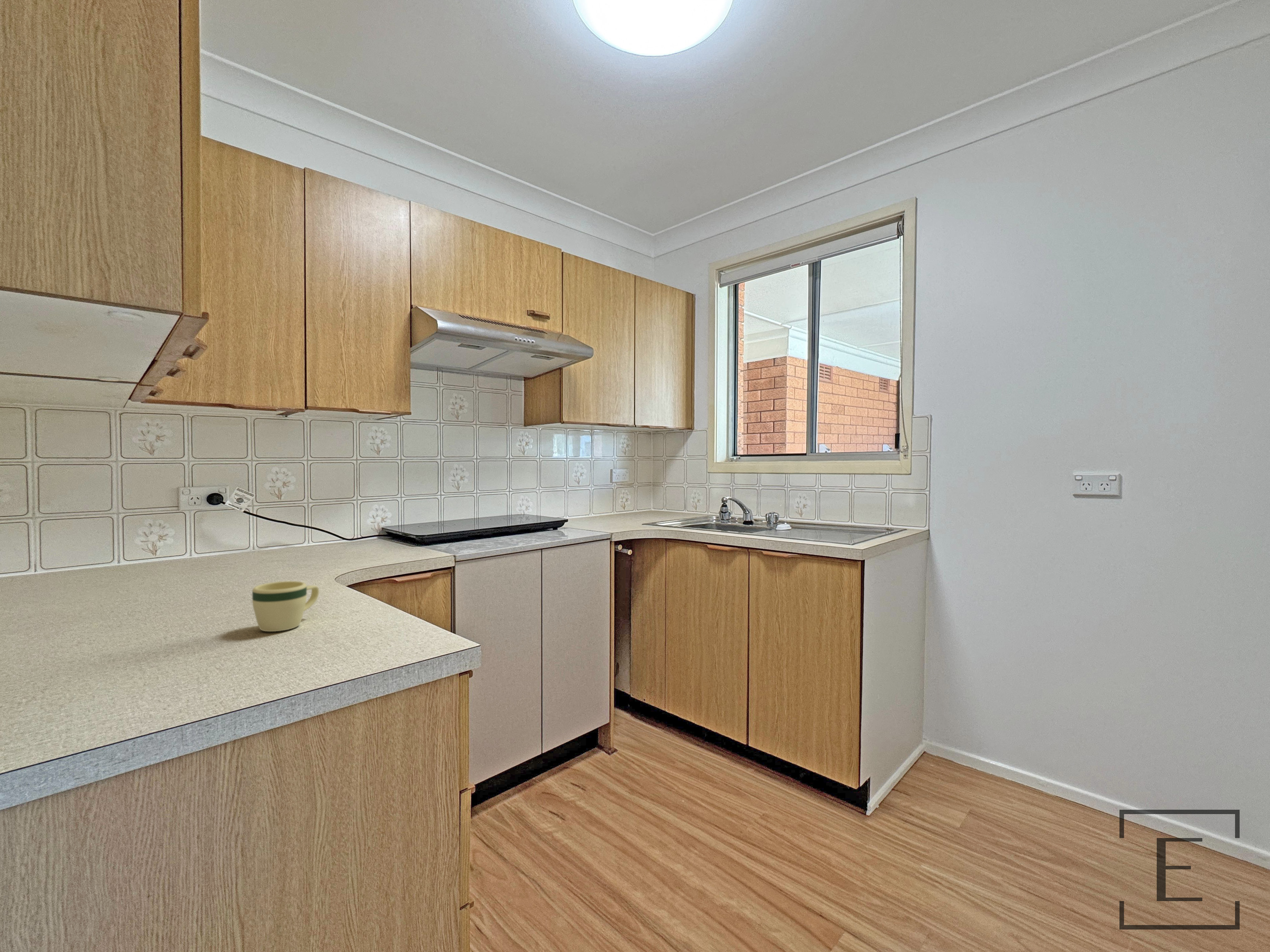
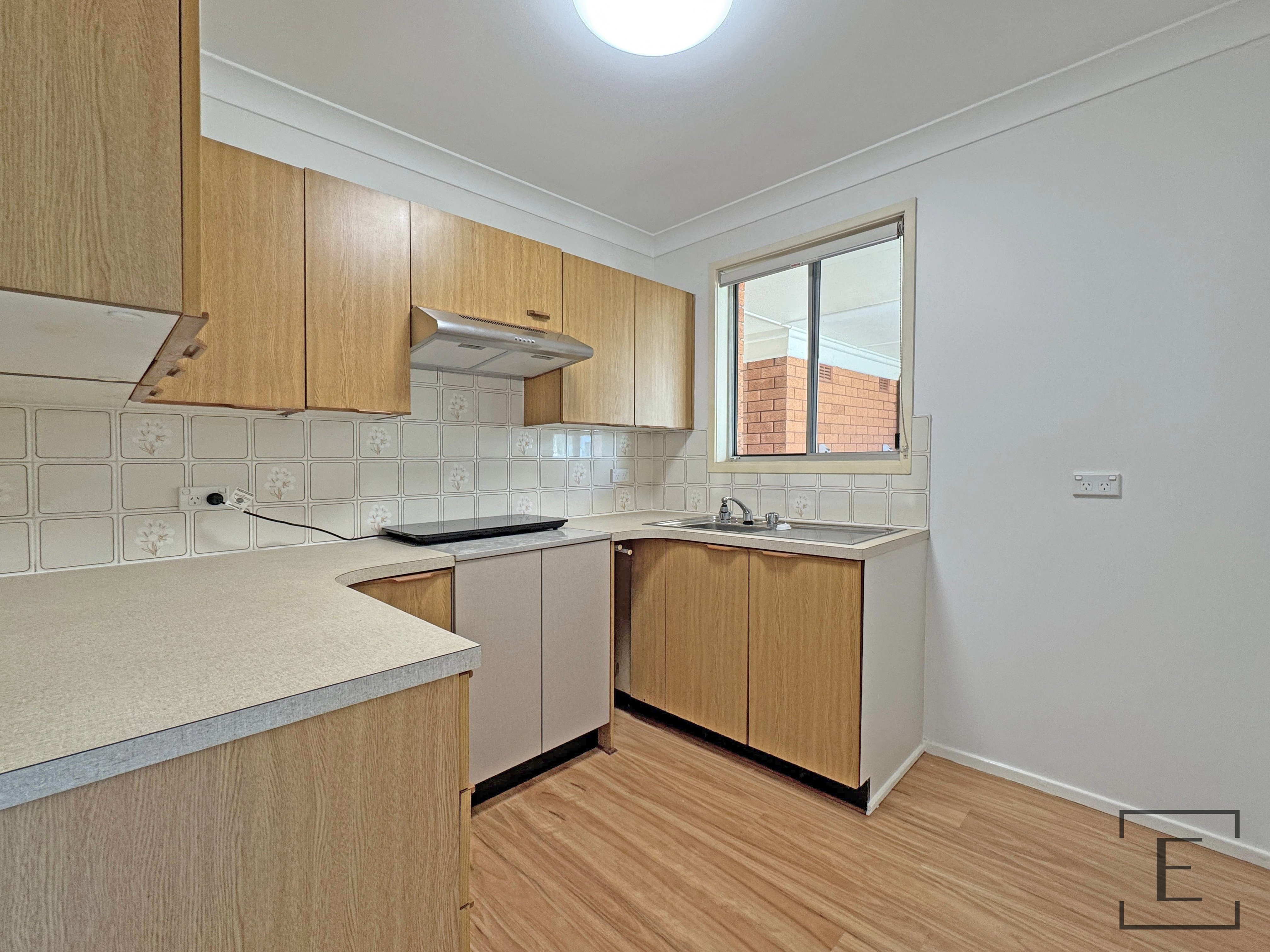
- mug [252,581,319,632]
